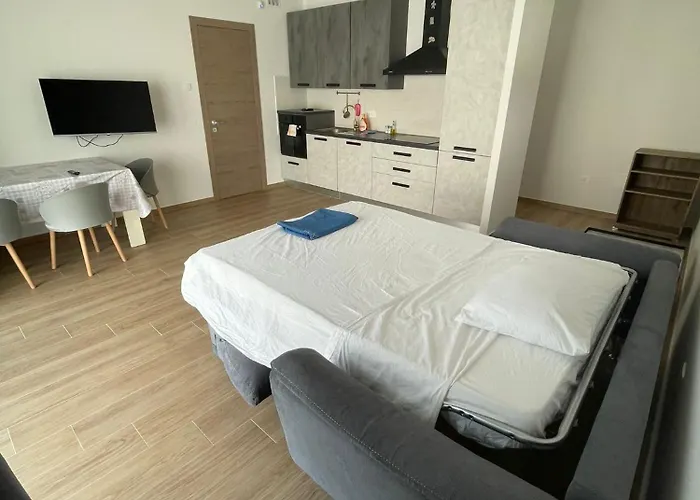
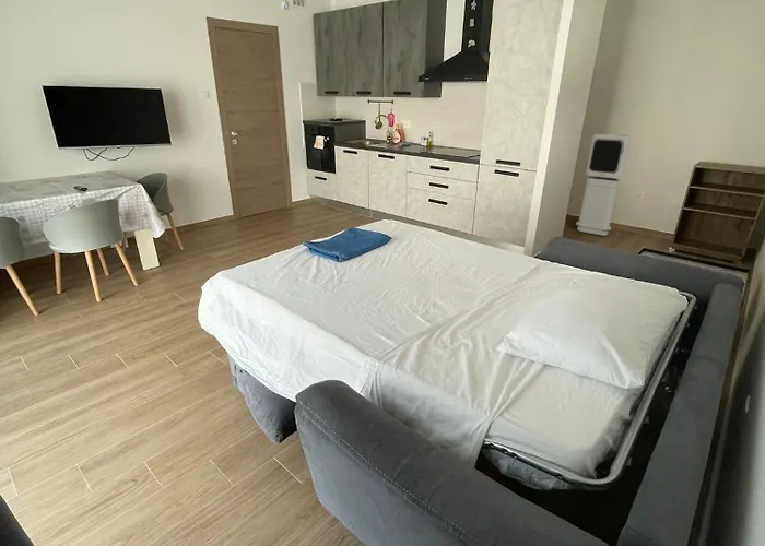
+ air purifier [575,133,633,237]
